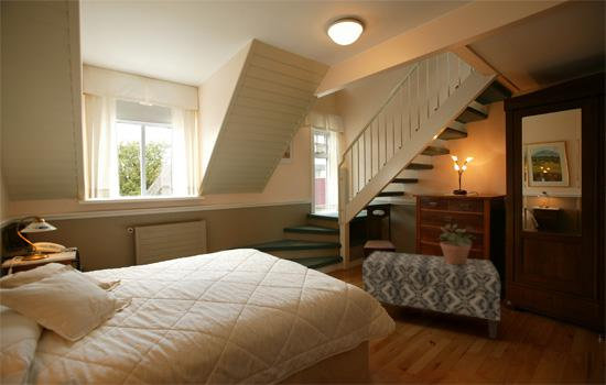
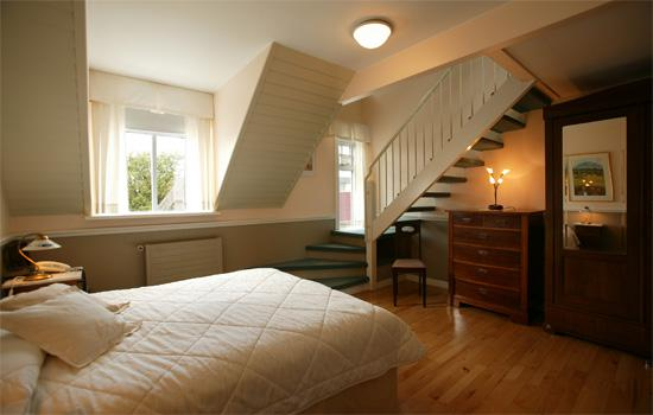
- bench [361,250,501,340]
- potted plant [436,223,476,265]
